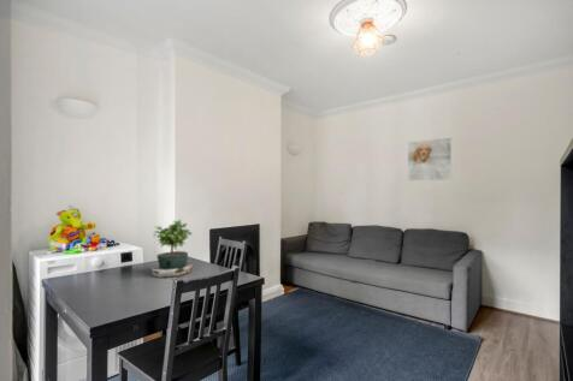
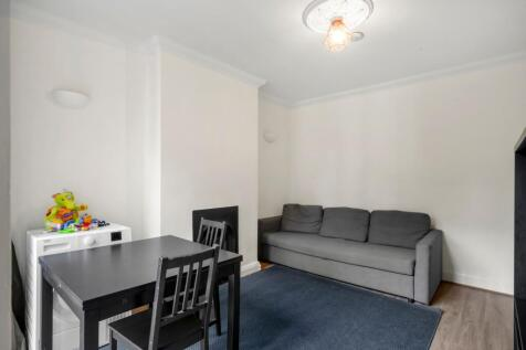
- potted plant [149,218,194,280]
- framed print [407,137,453,181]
